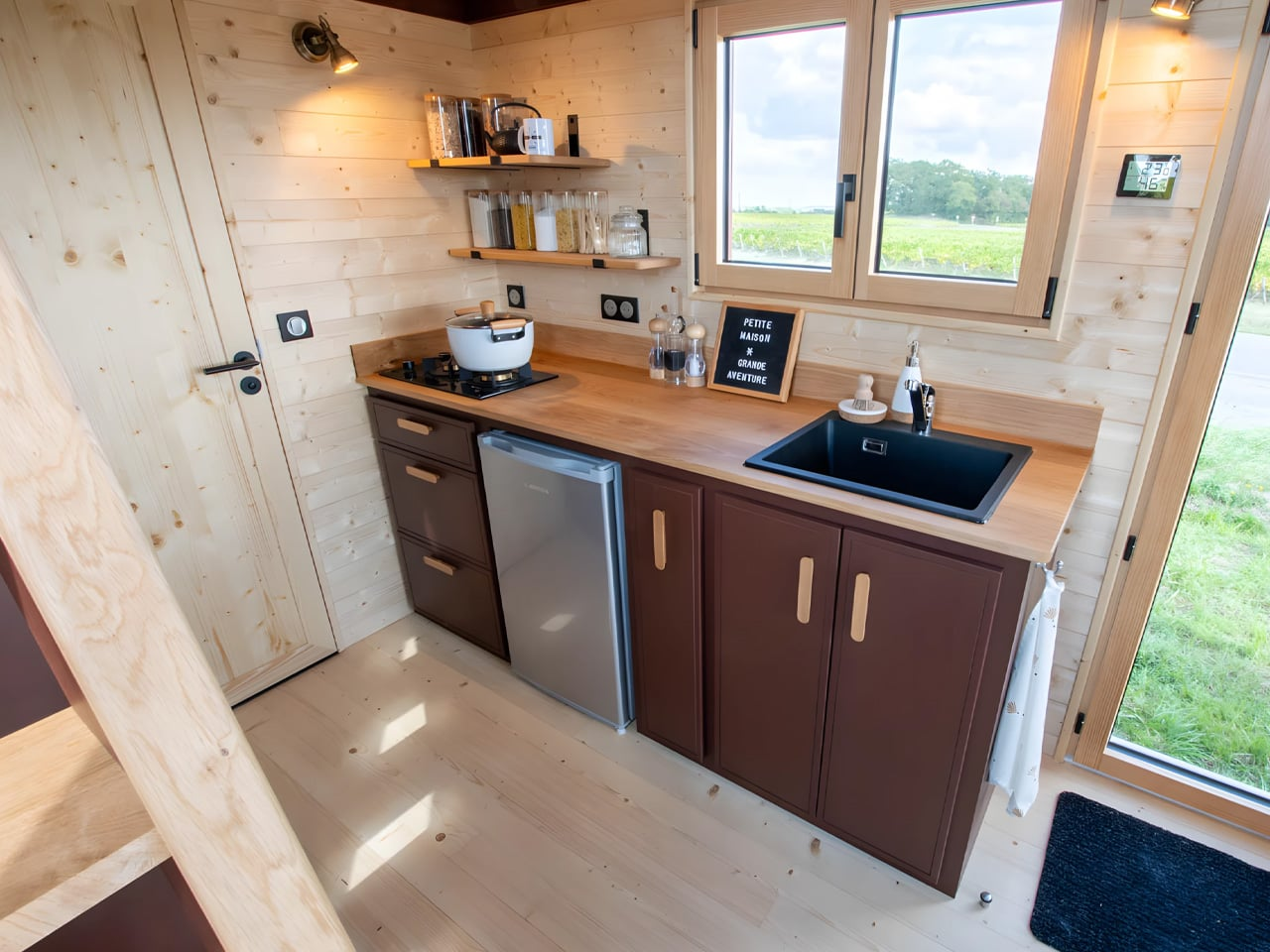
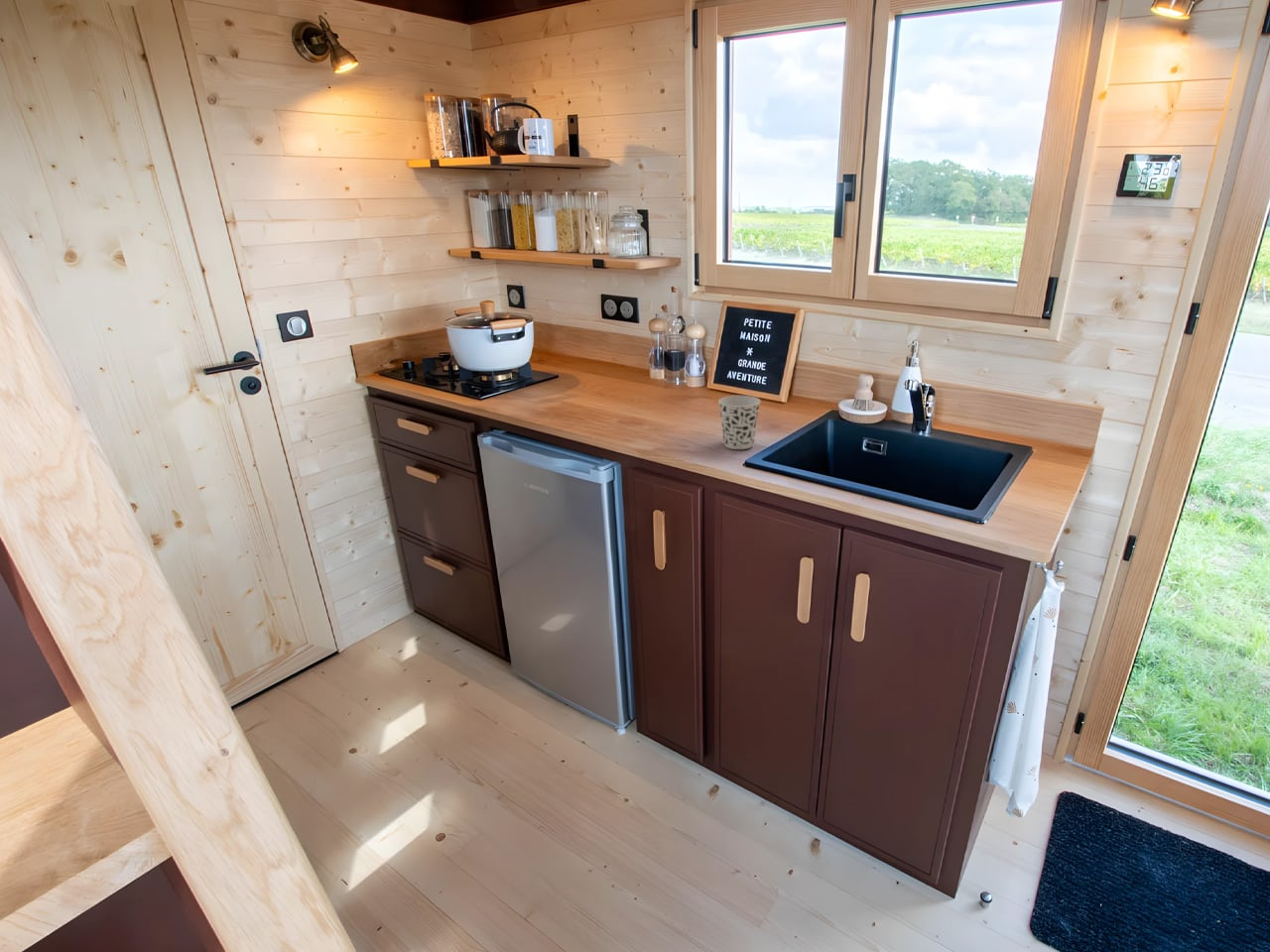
+ cup [717,395,762,450]
